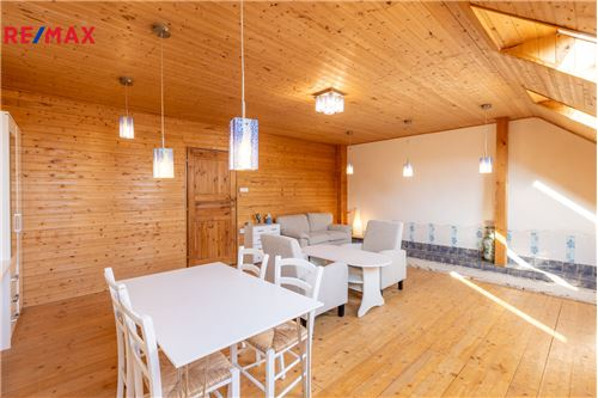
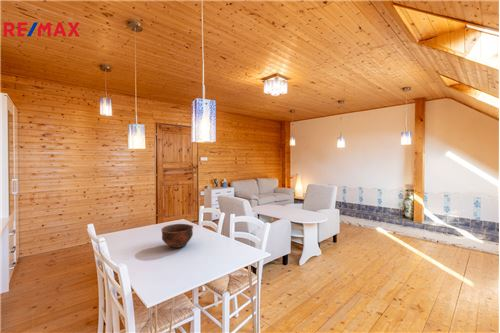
+ bowl [160,223,194,249]
